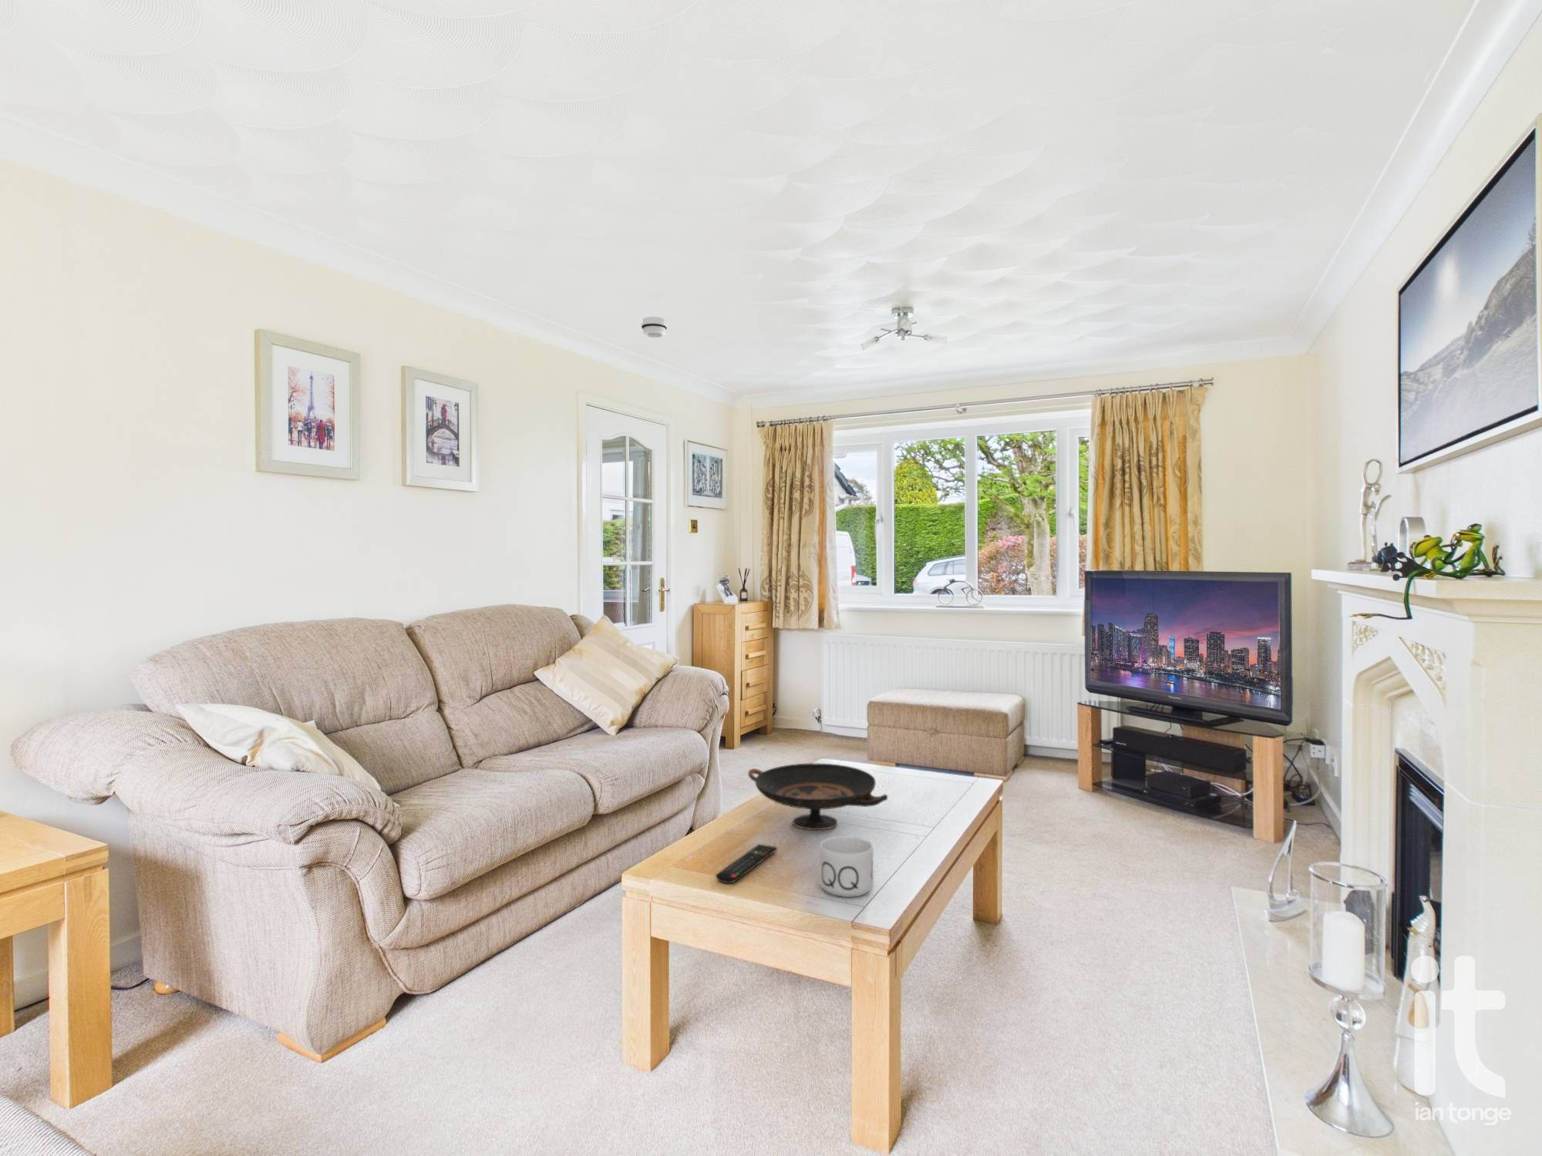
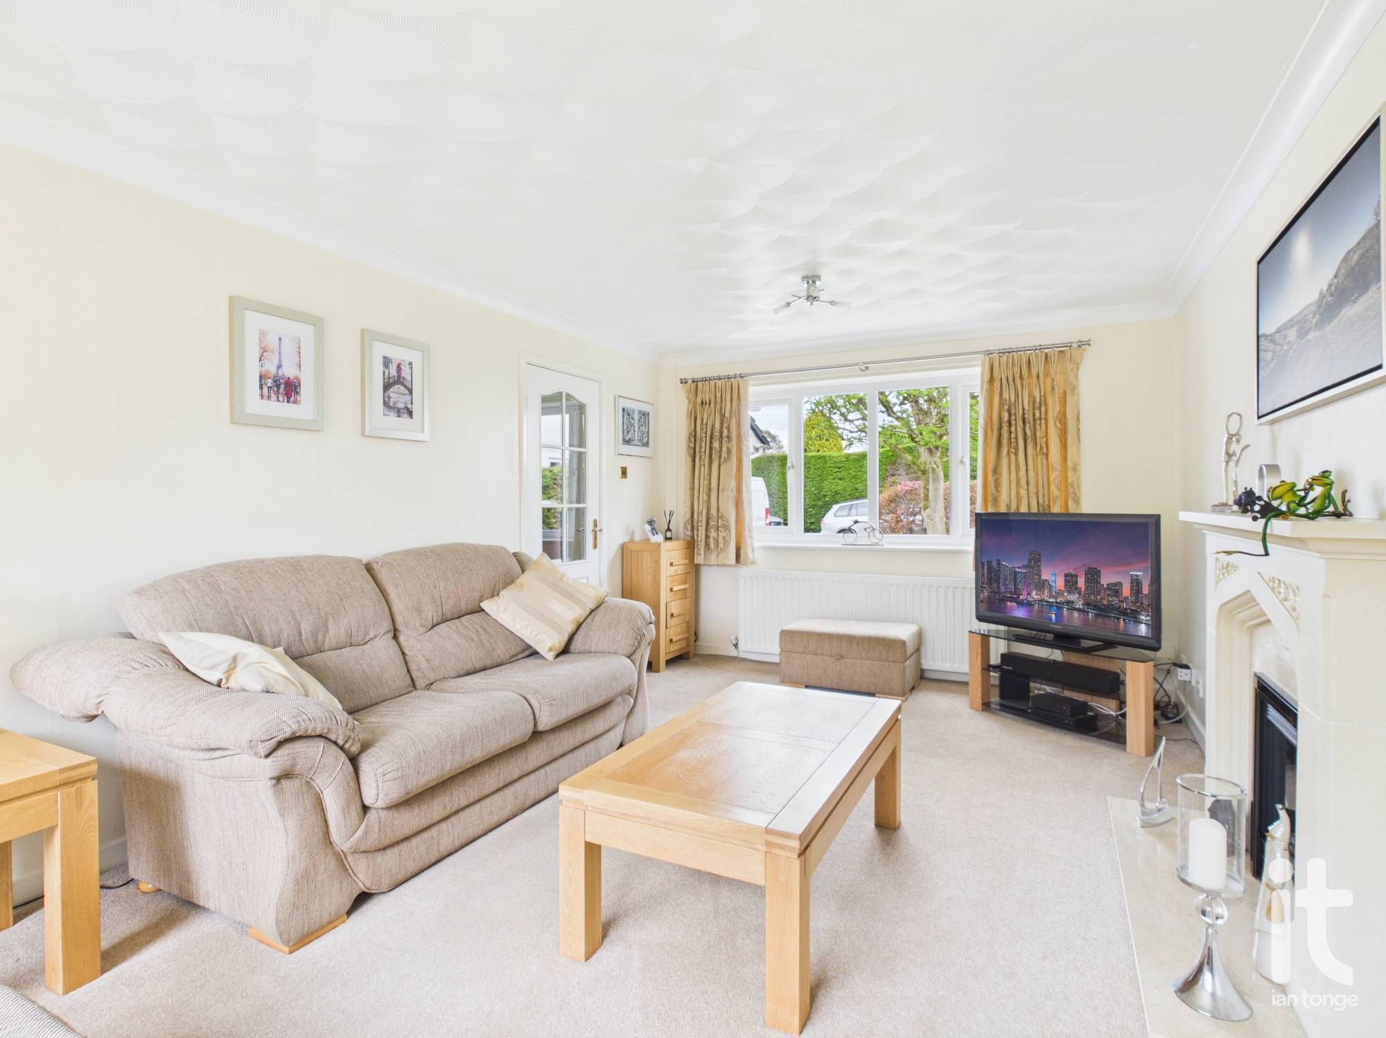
- mug [818,835,874,897]
- smoke detector [641,316,668,339]
- remote control [715,843,778,884]
- decorative bowl [747,763,889,831]
